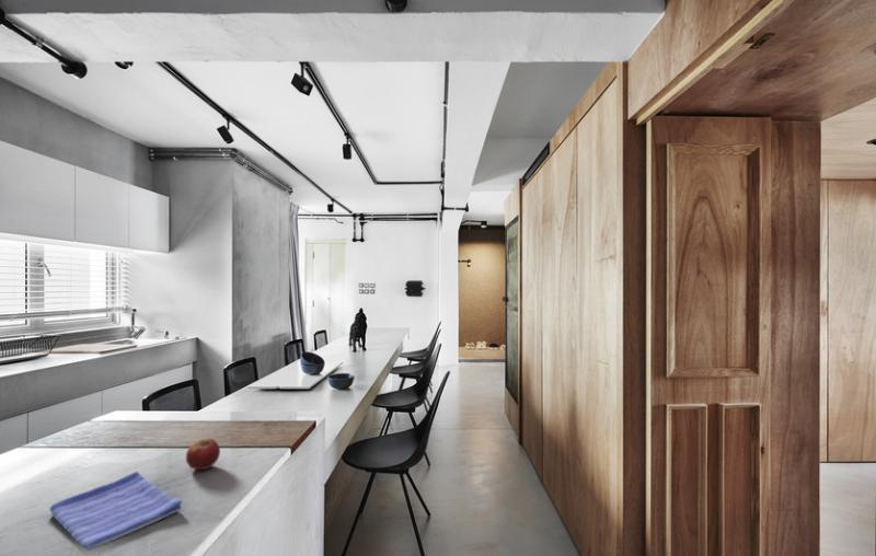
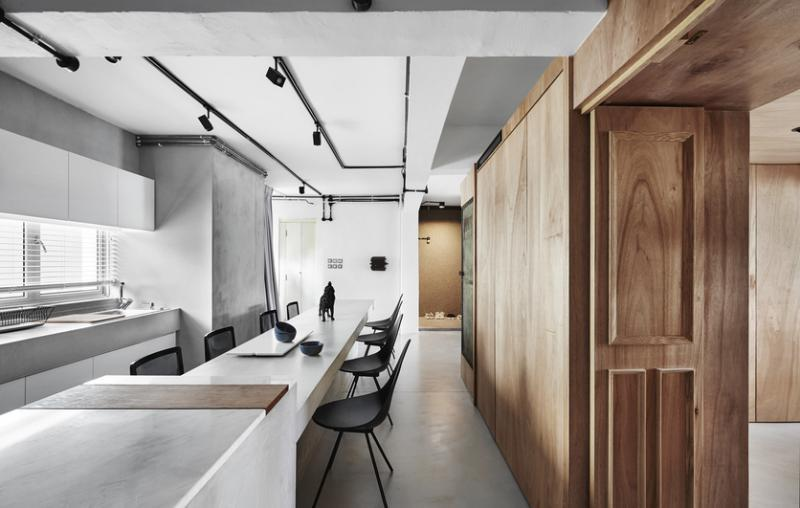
- fruit [185,437,221,471]
- dish towel [49,471,183,551]
